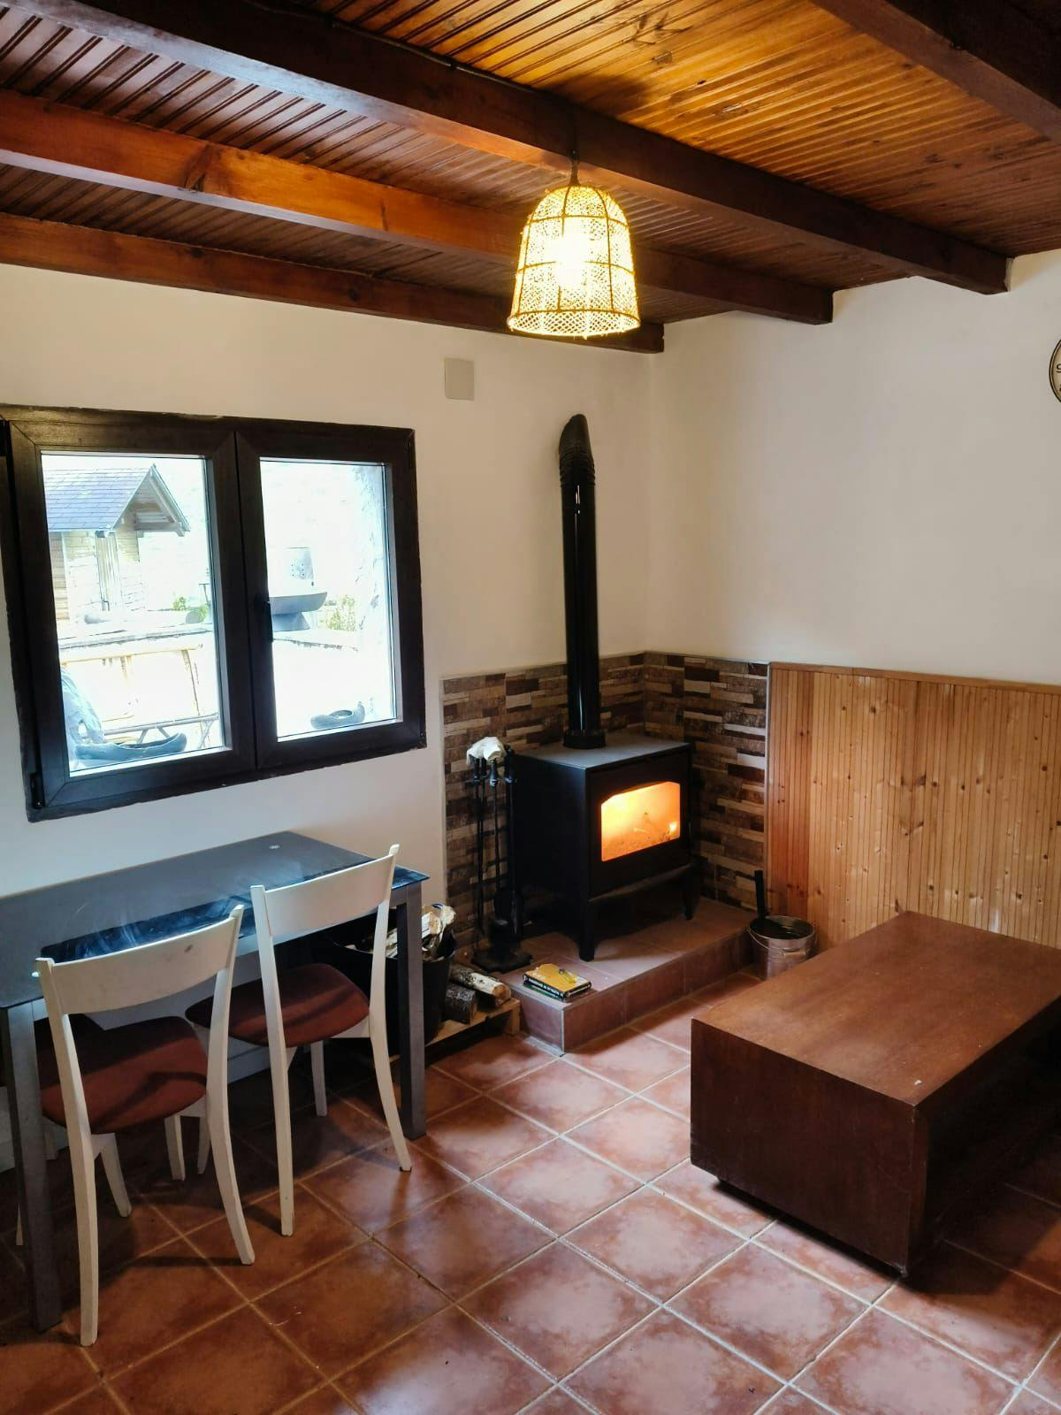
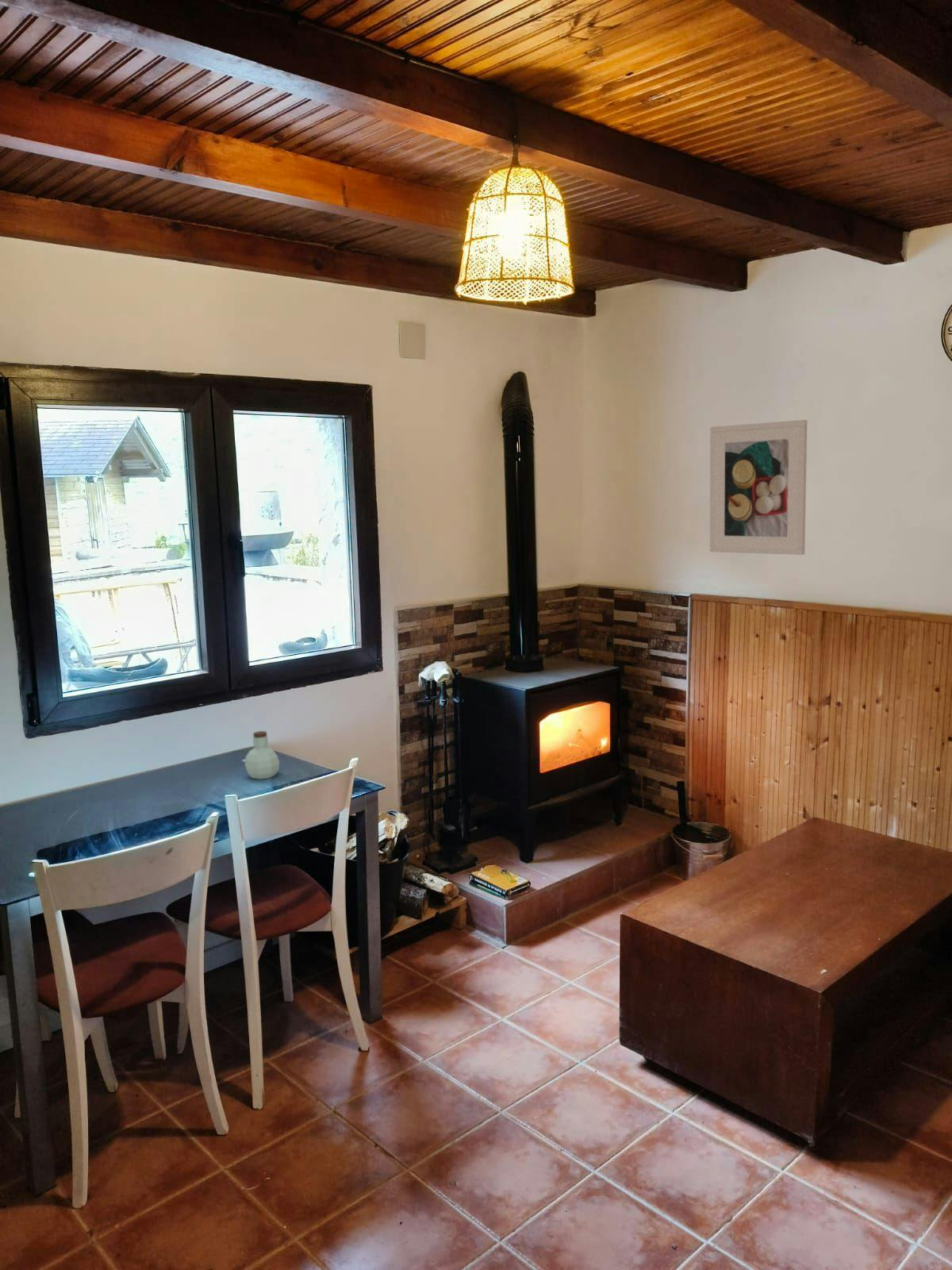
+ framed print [709,419,808,556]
+ jar [244,730,280,780]
